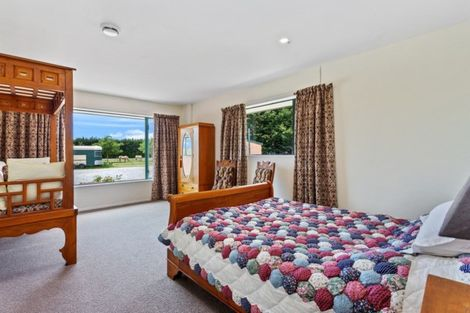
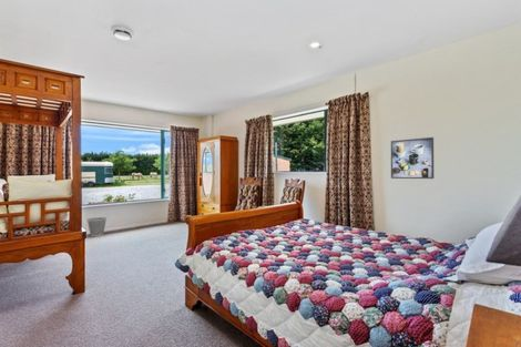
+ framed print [390,136,435,180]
+ wastebasket [86,216,108,237]
